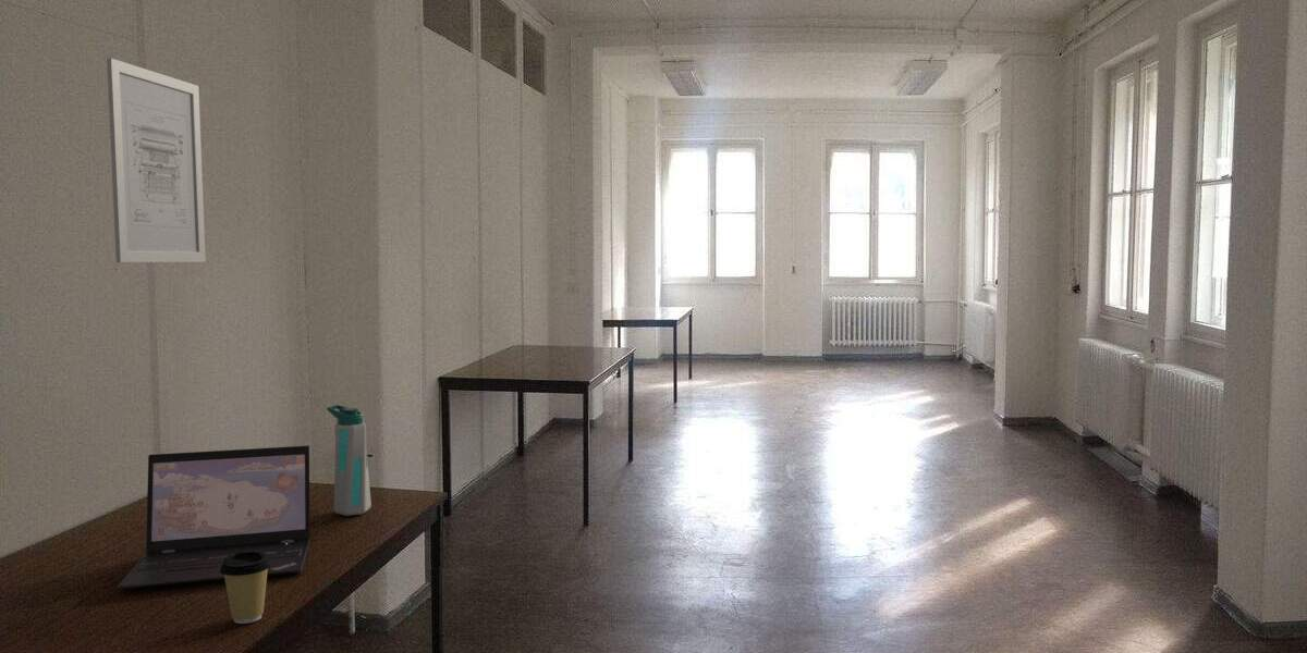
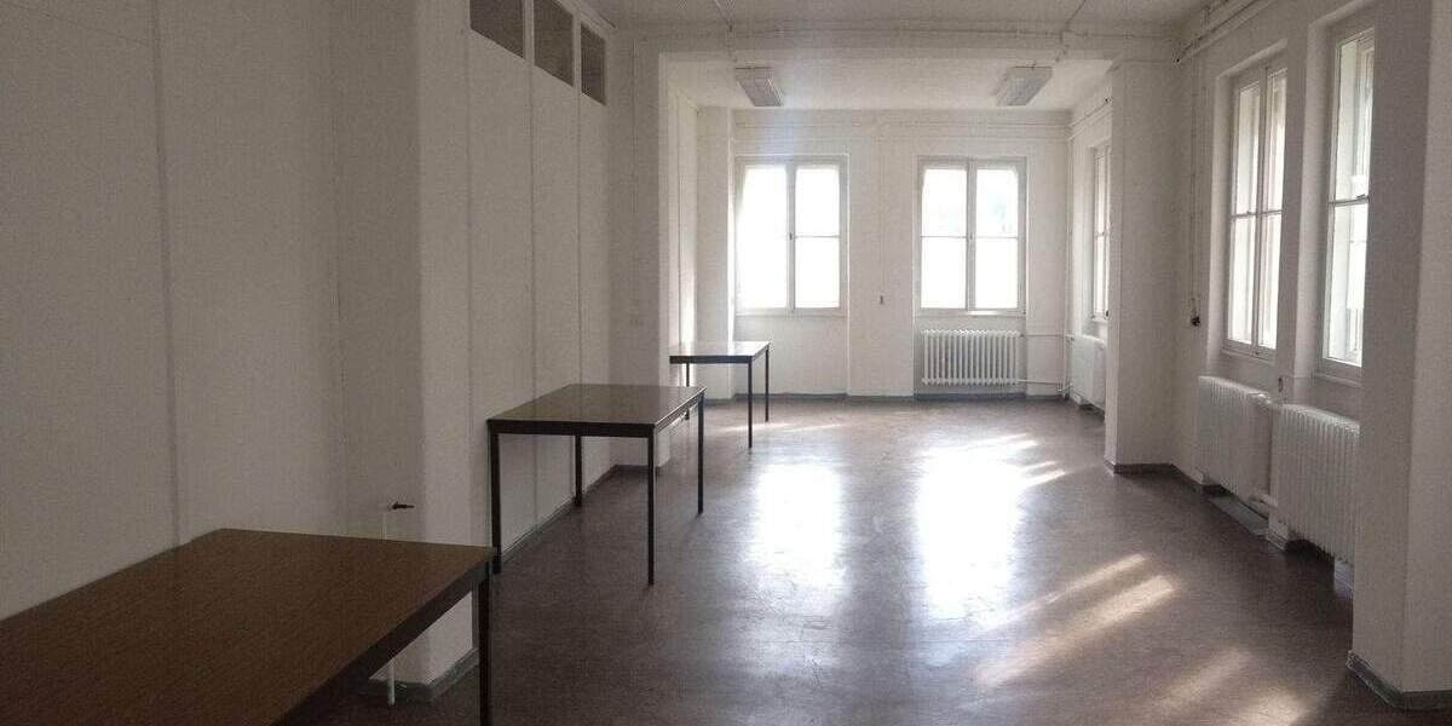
- laptop [117,444,312,590]
- water bottle [326,404,372,517]
- coffee cup [220,551,271,625]
- wall art [106,57,207,263]
